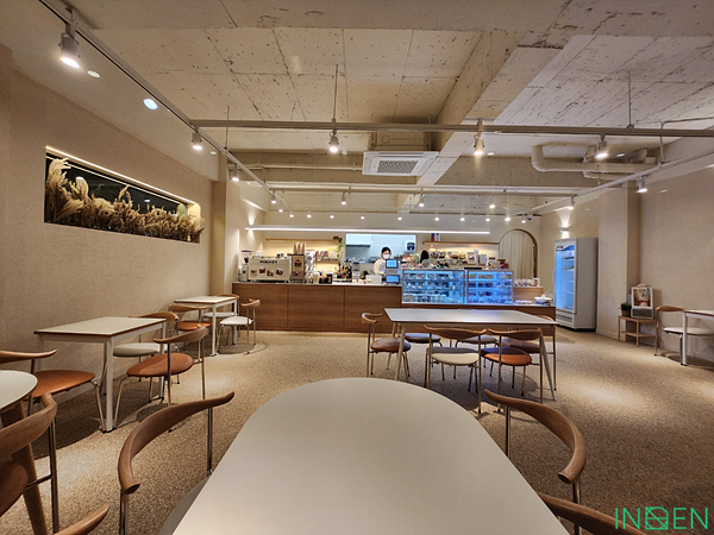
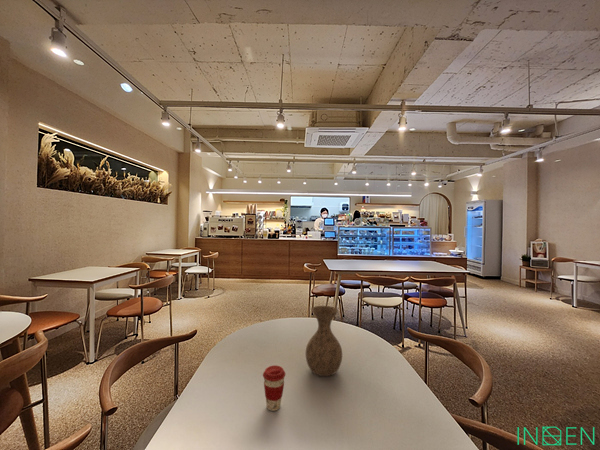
+ vase [305,305,343,377]
+ coffee cup [262,364,286,412]
